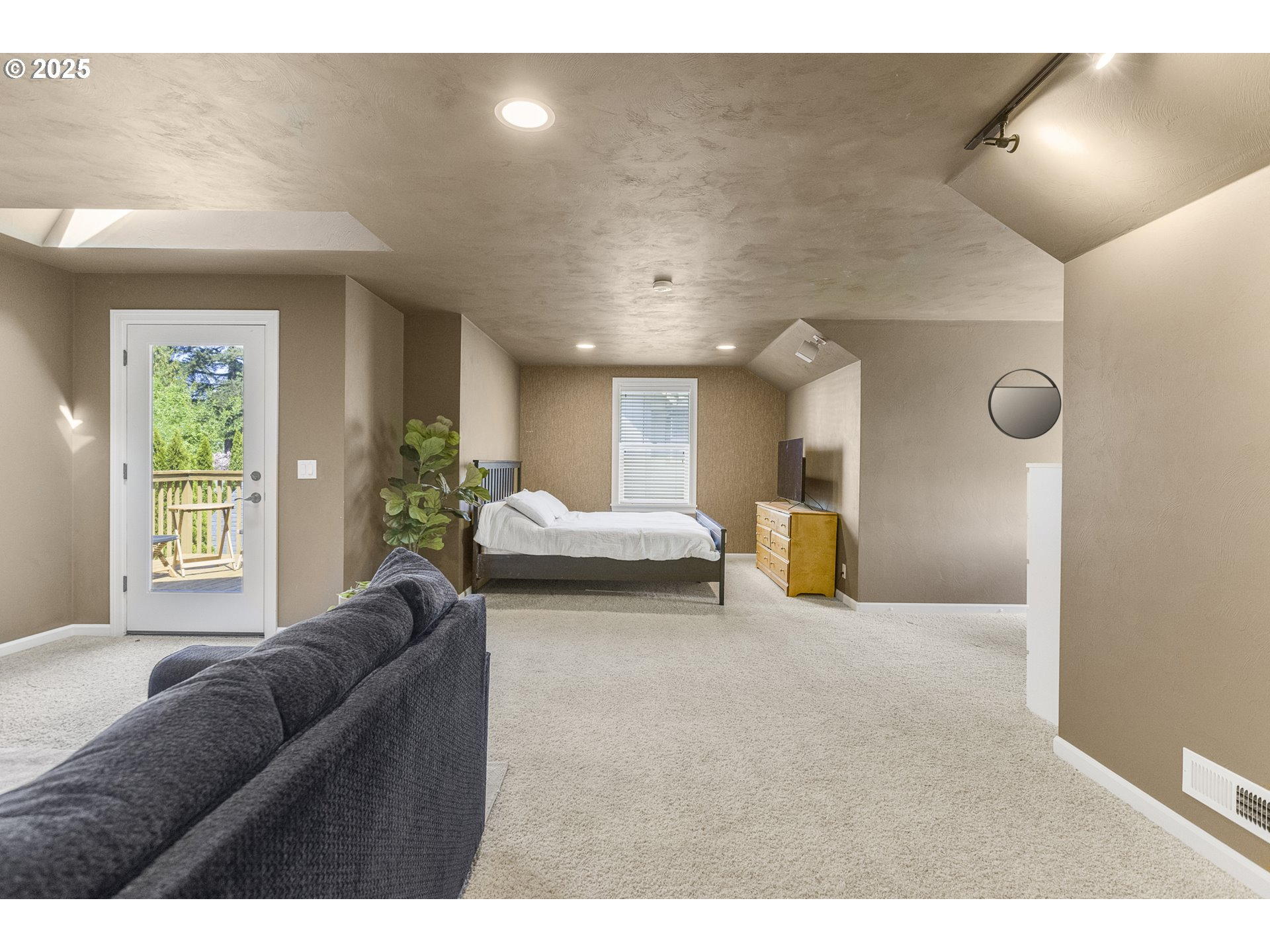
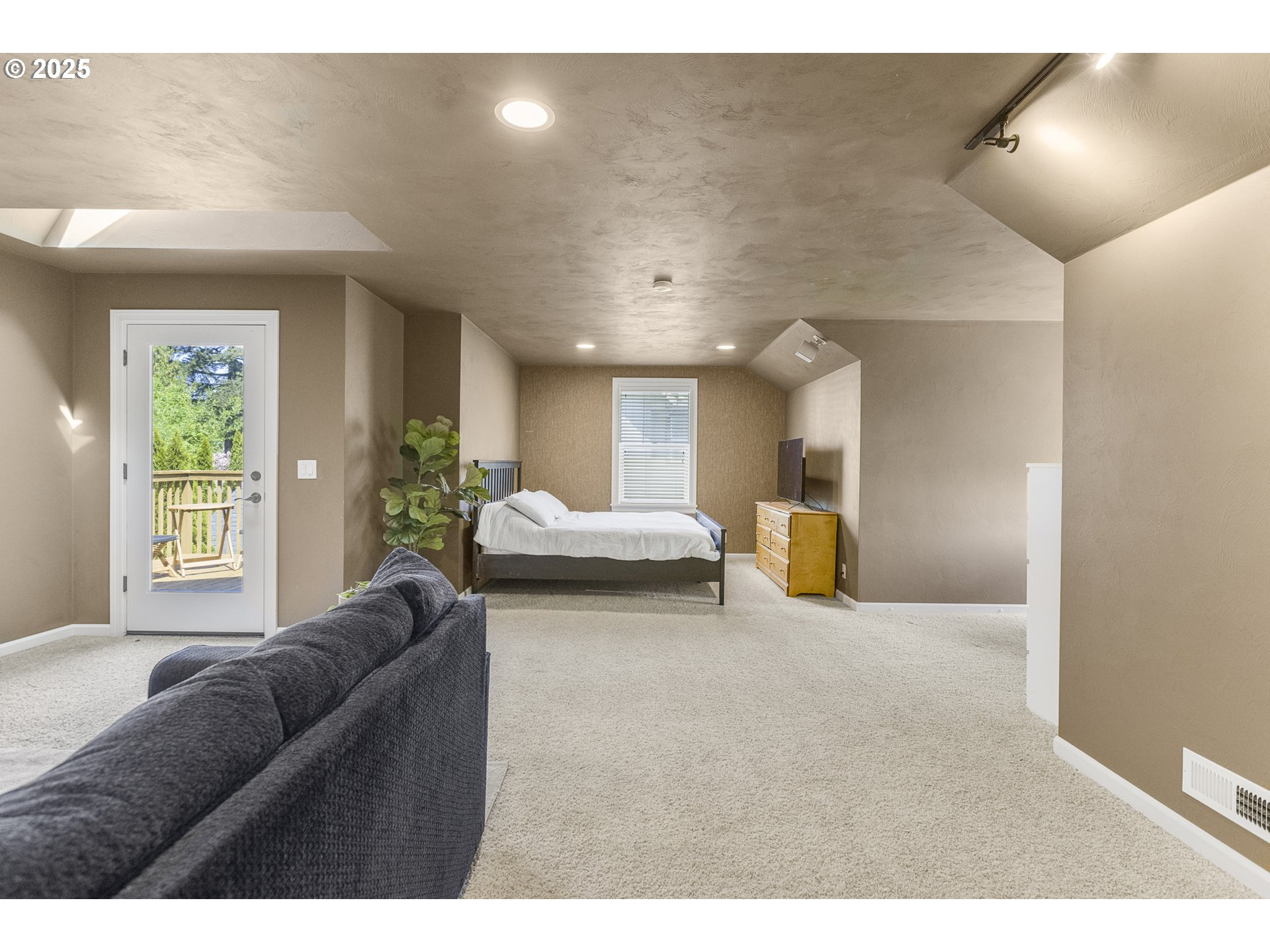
- home mirror [988,368,1062,440]
